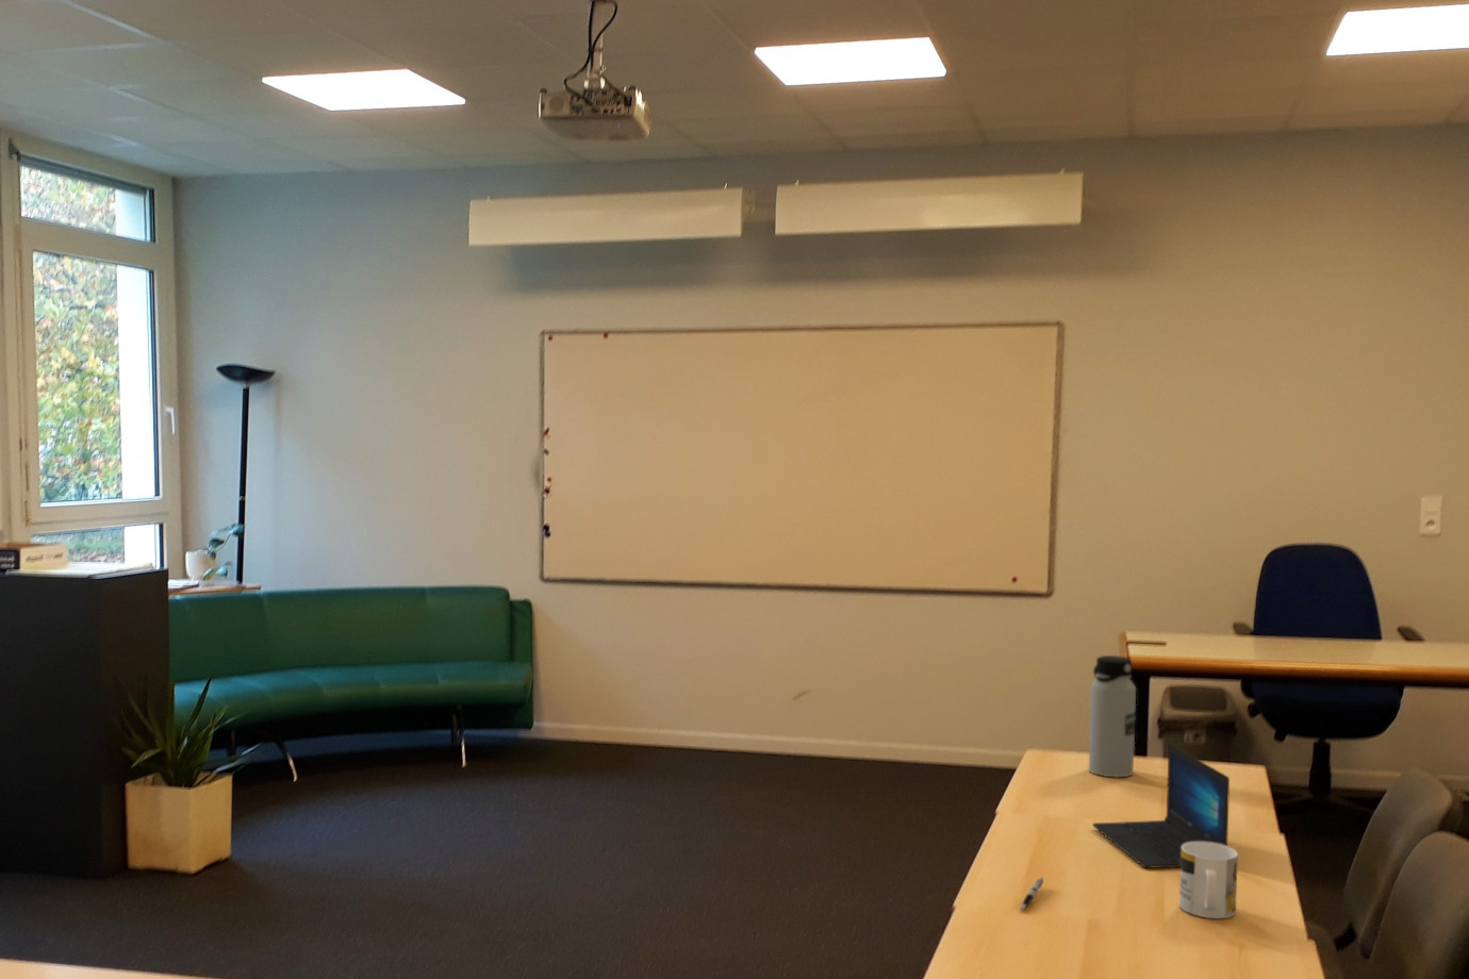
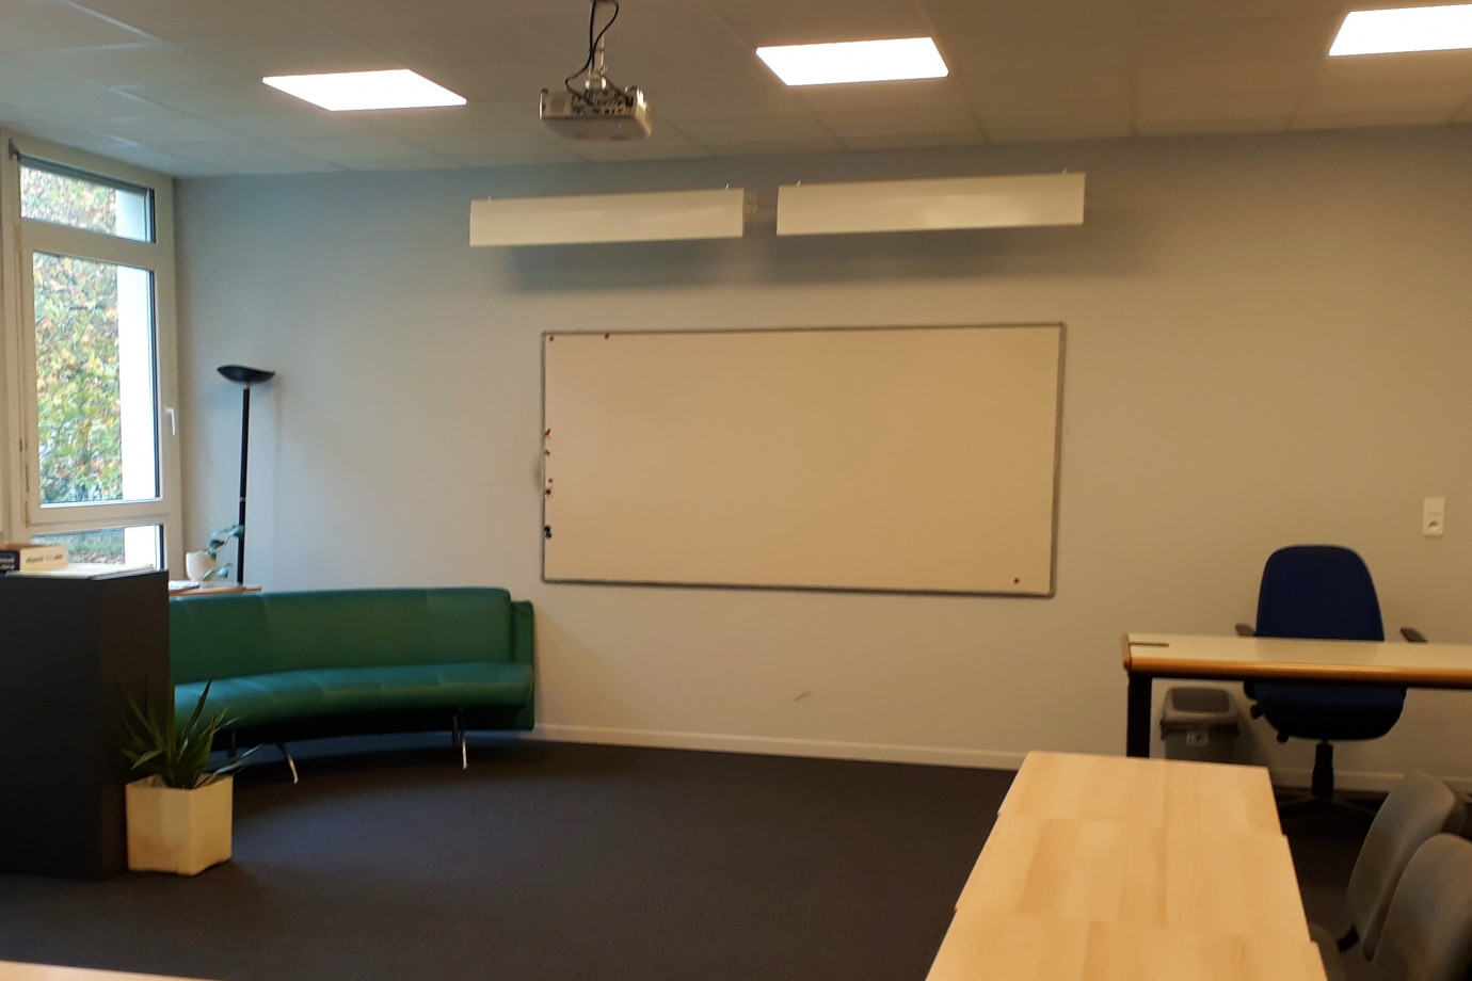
- pen [1020,876,1044,912]
- water bottle [1088,654,1137,778]
- mug [1178,841,1239,919]
- laptop [1092,743,1231,870]
